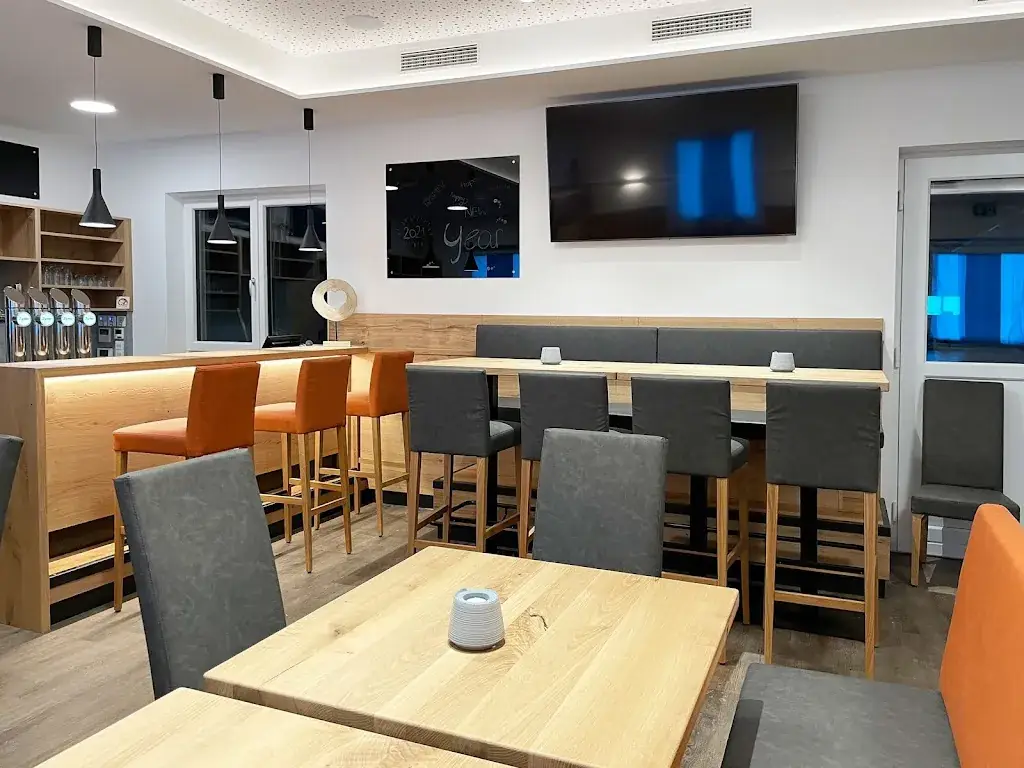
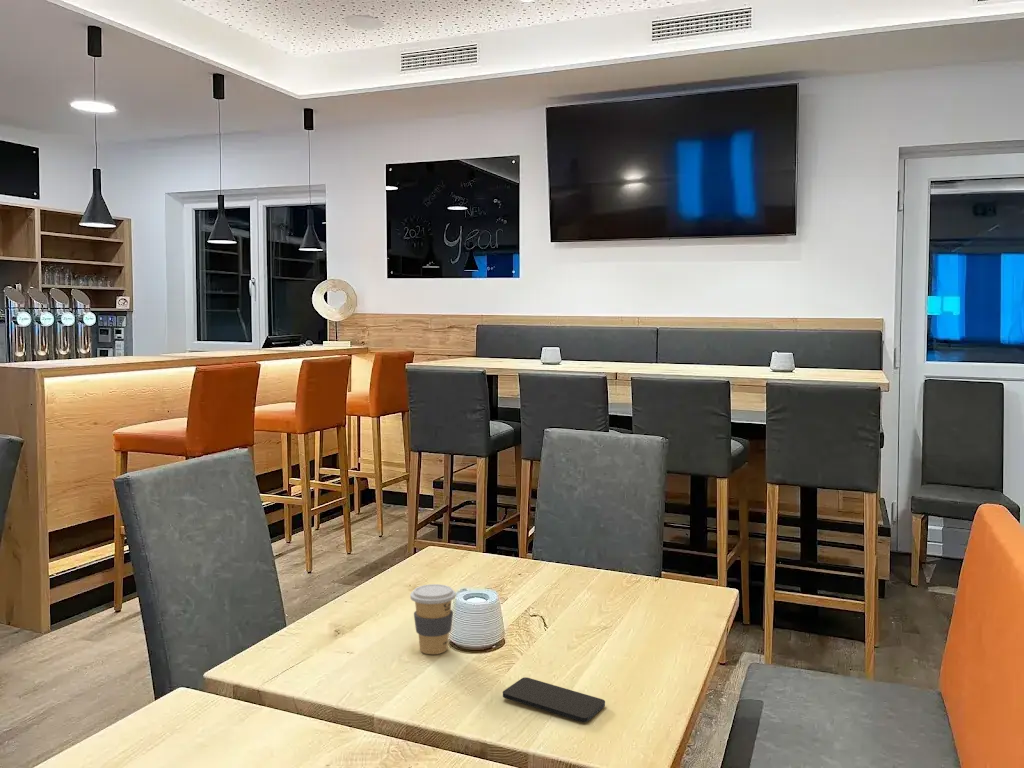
+ coffee cup [409,583,457,655]
+ smartphone [502,676,606,723]
